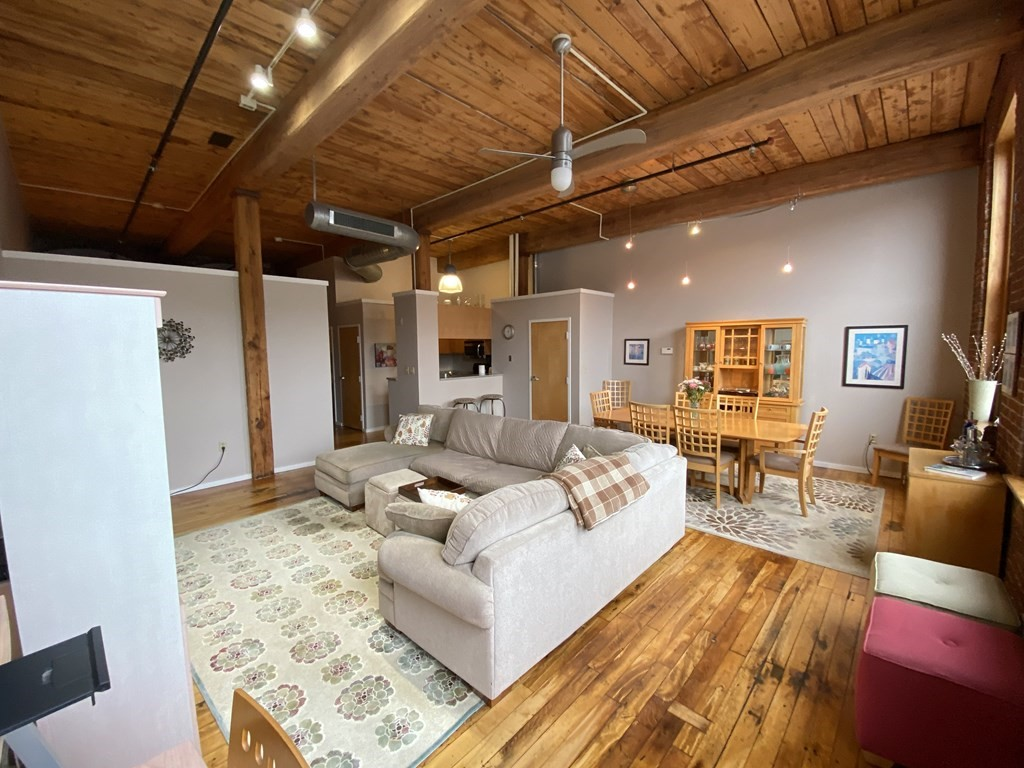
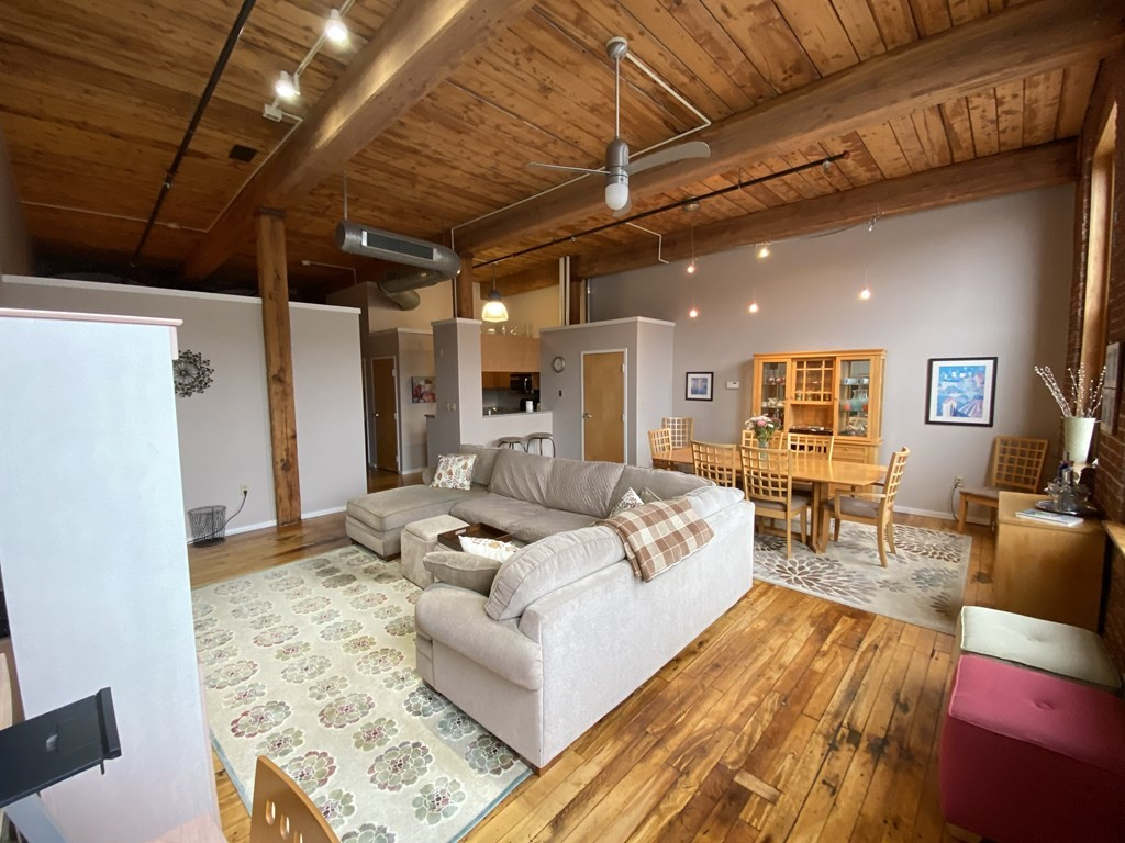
+ waste bin [186,504,227,548]
